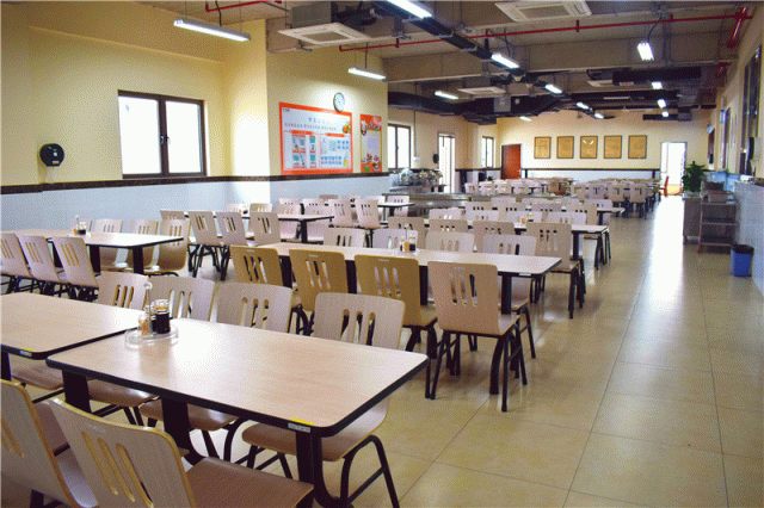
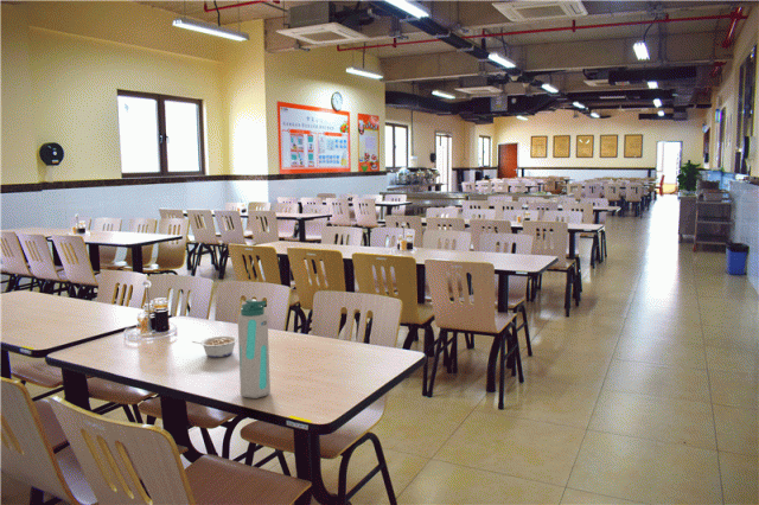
+ legume [191,334,238,358]
+ water bottle [236,299,272,399]
